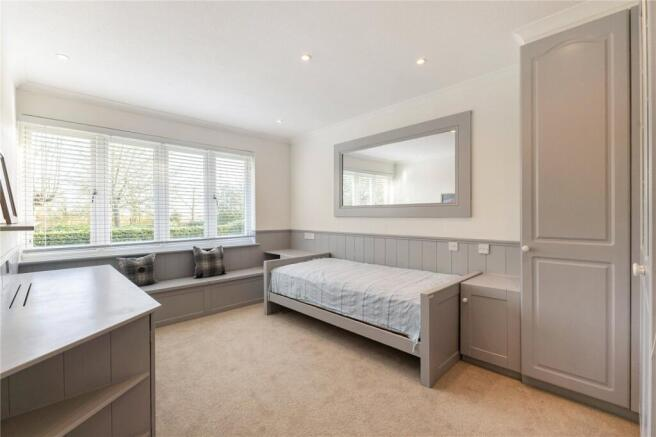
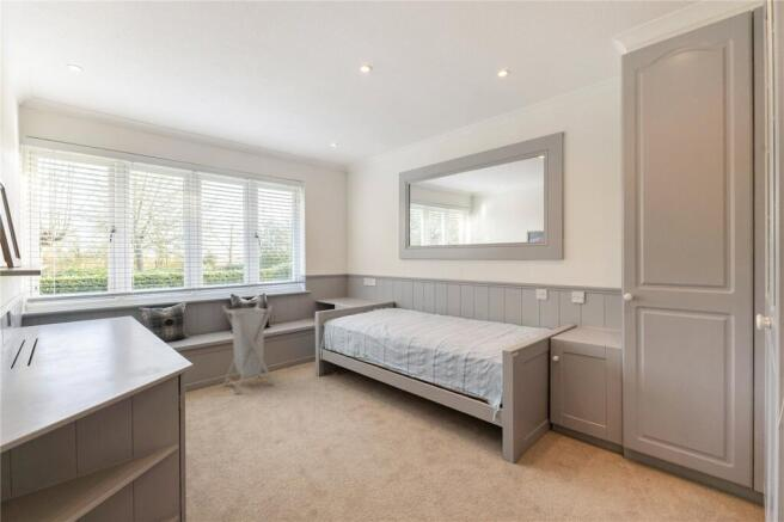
+ laundry hamper [221,301,276,395]
